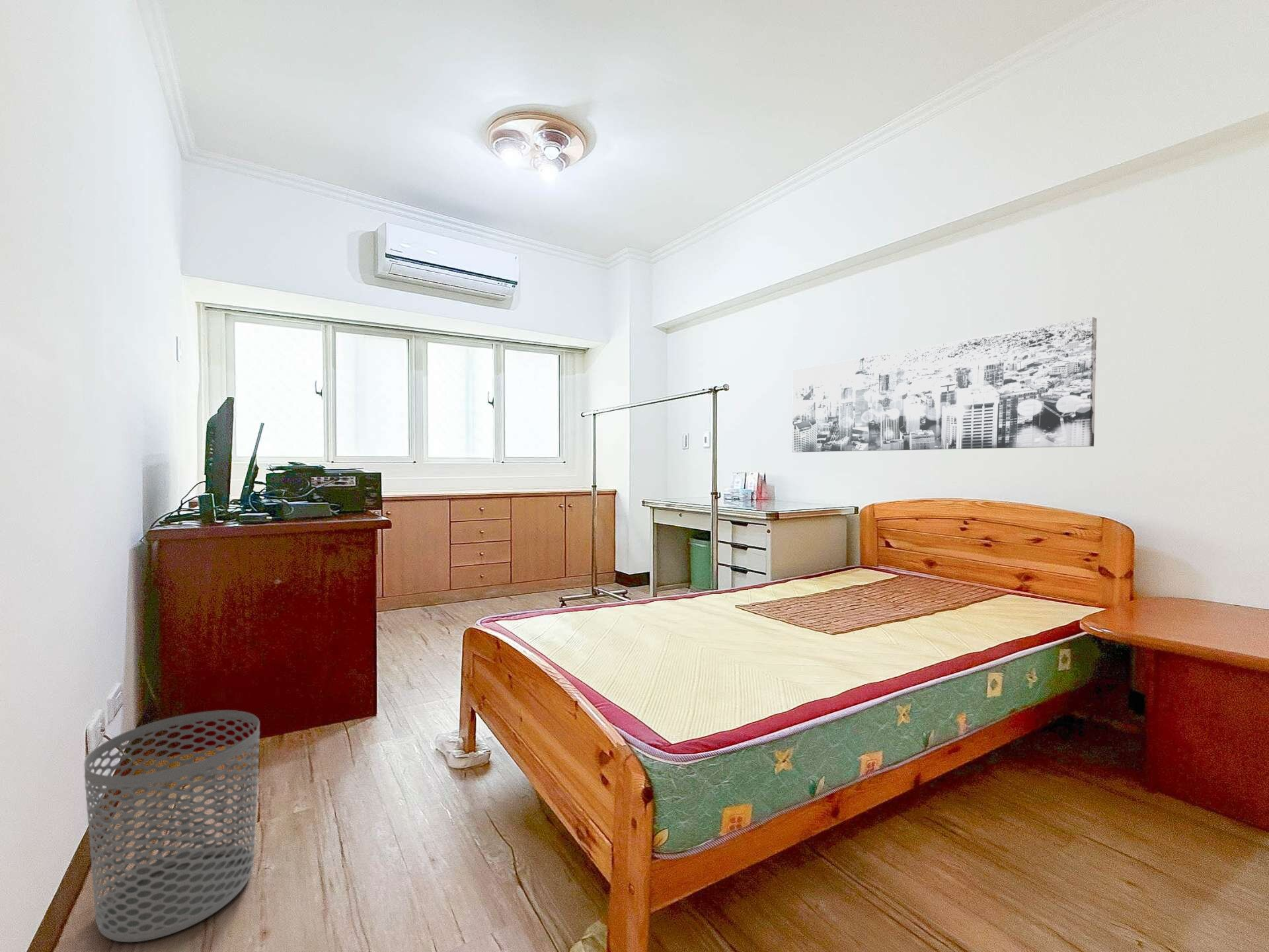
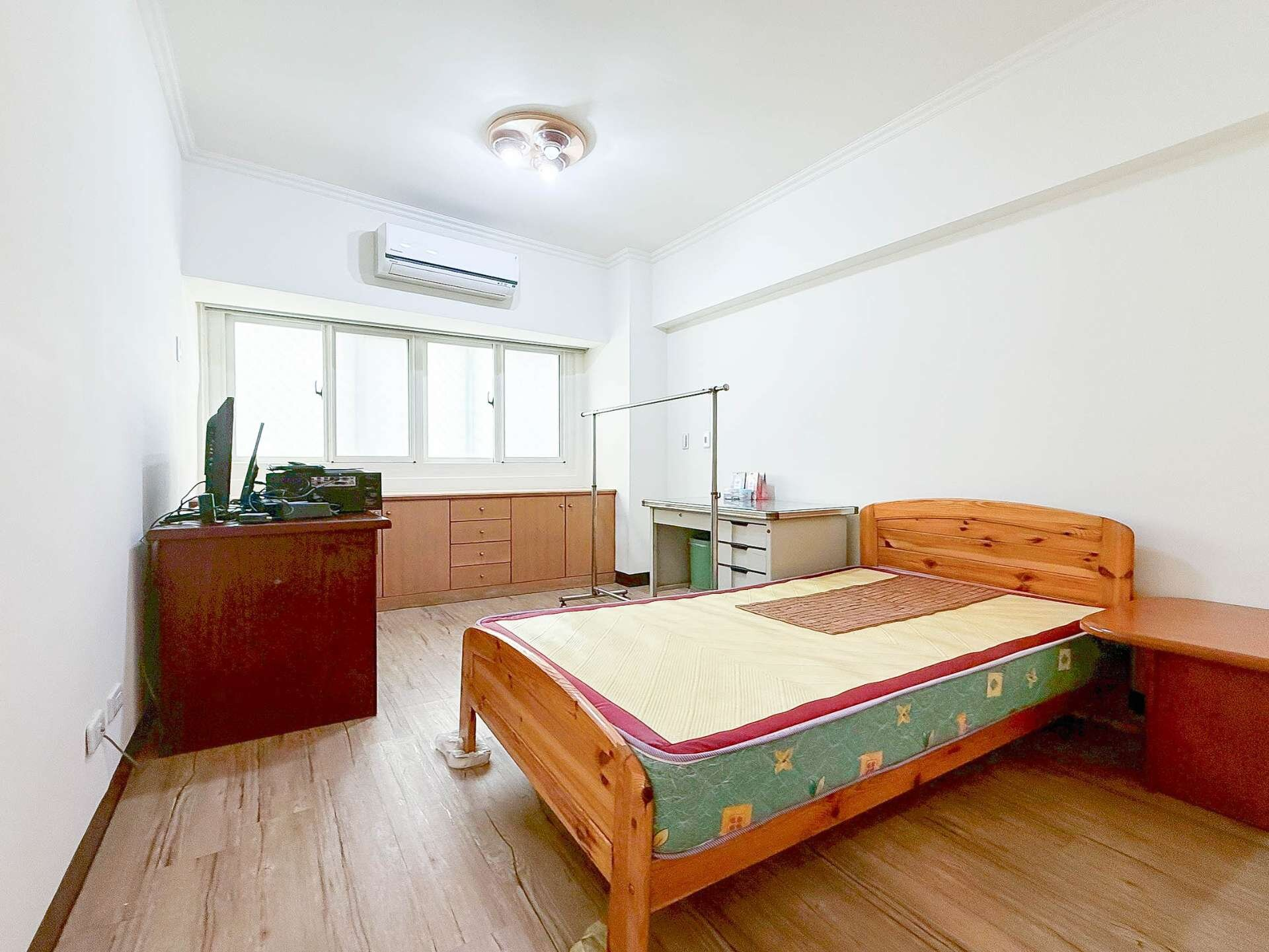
- wall art [792,316,1097,453]
- waste bin [83,710,260,943]
